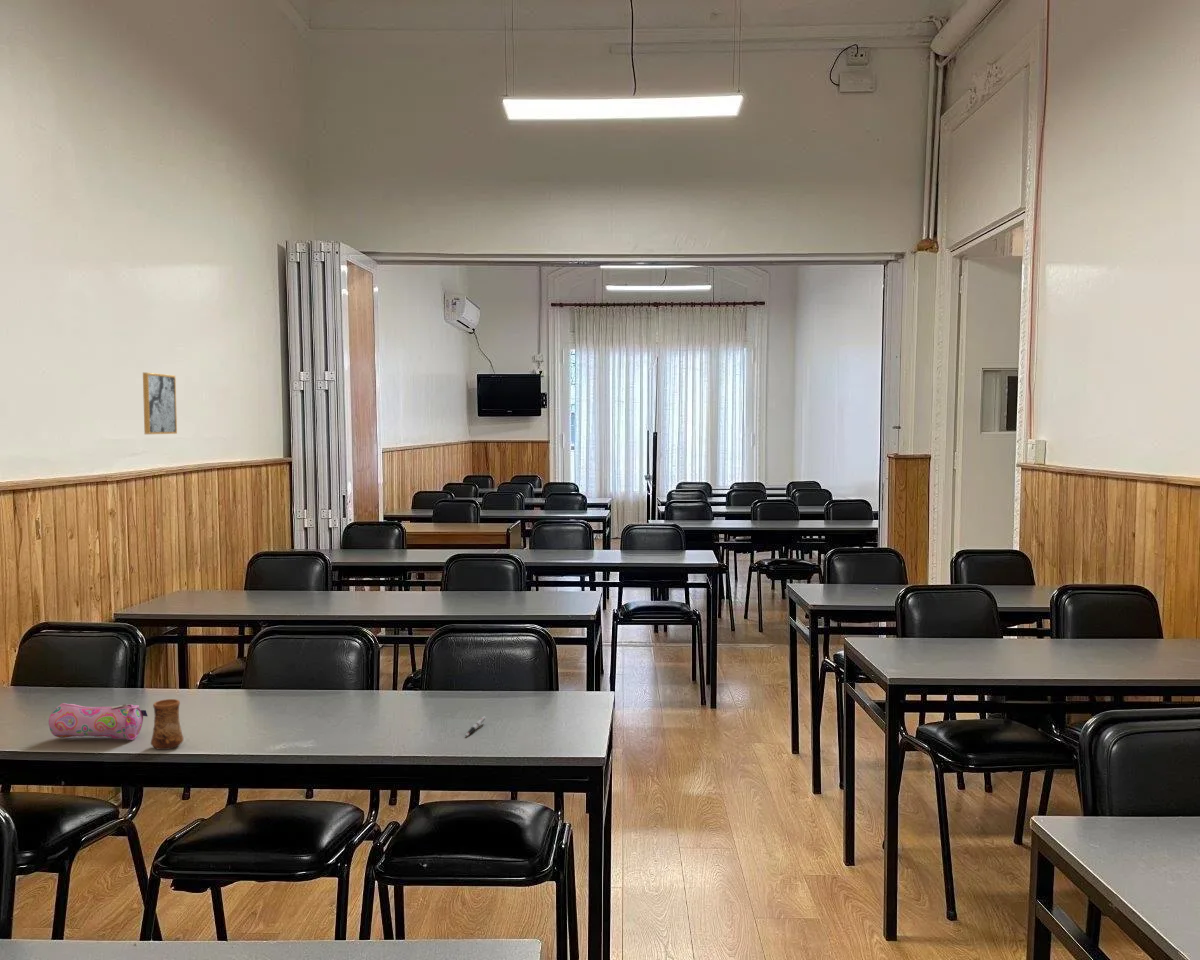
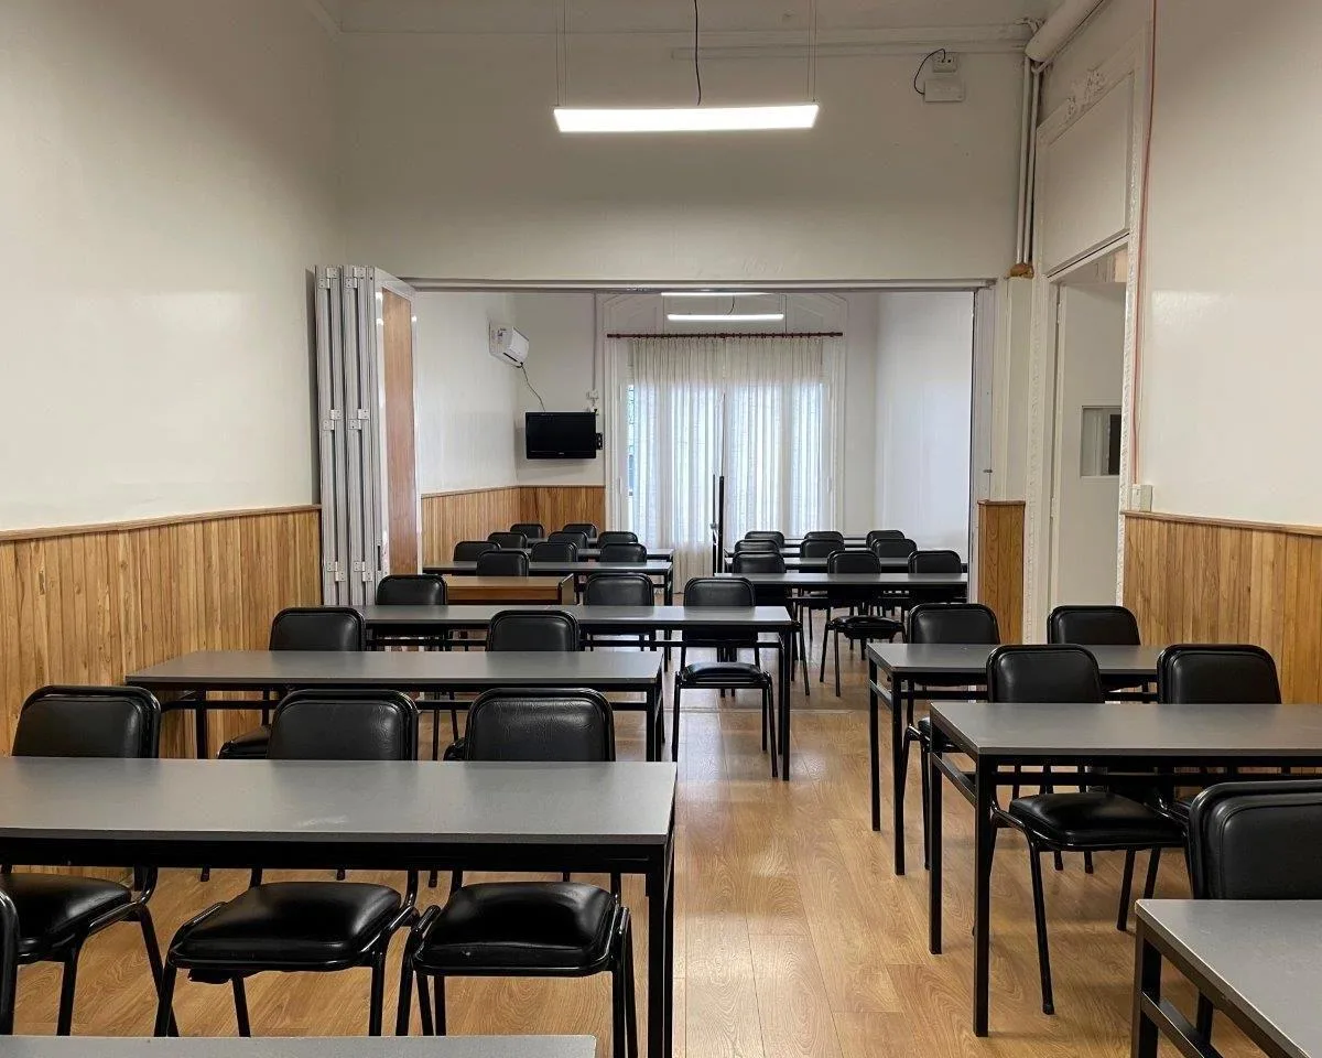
- cup [150,698,185,751]
- wall art [142,372,178,435]
- pencil case [48,702,149,741]
- pen [464,716,486,738]
